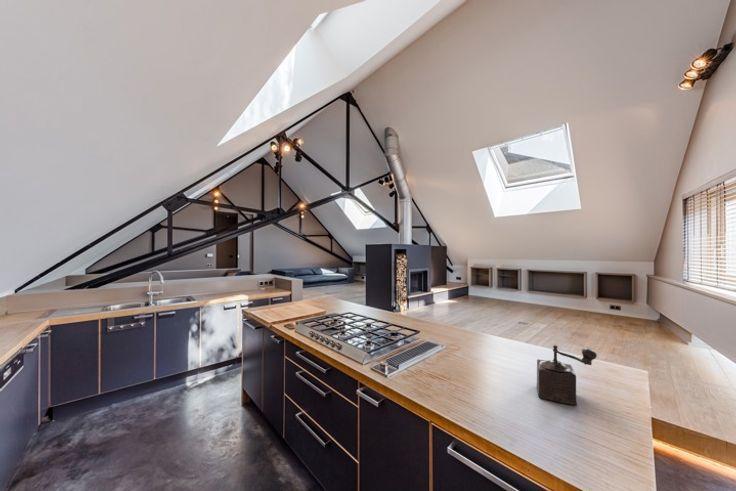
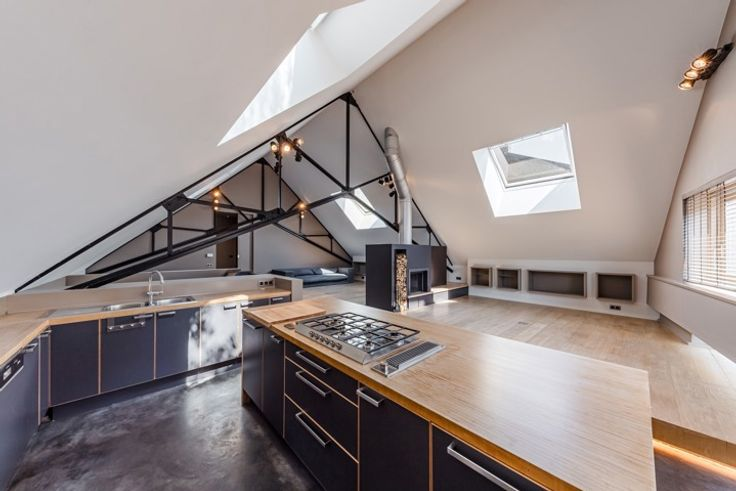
- pepper mill [535,344,598,406]
